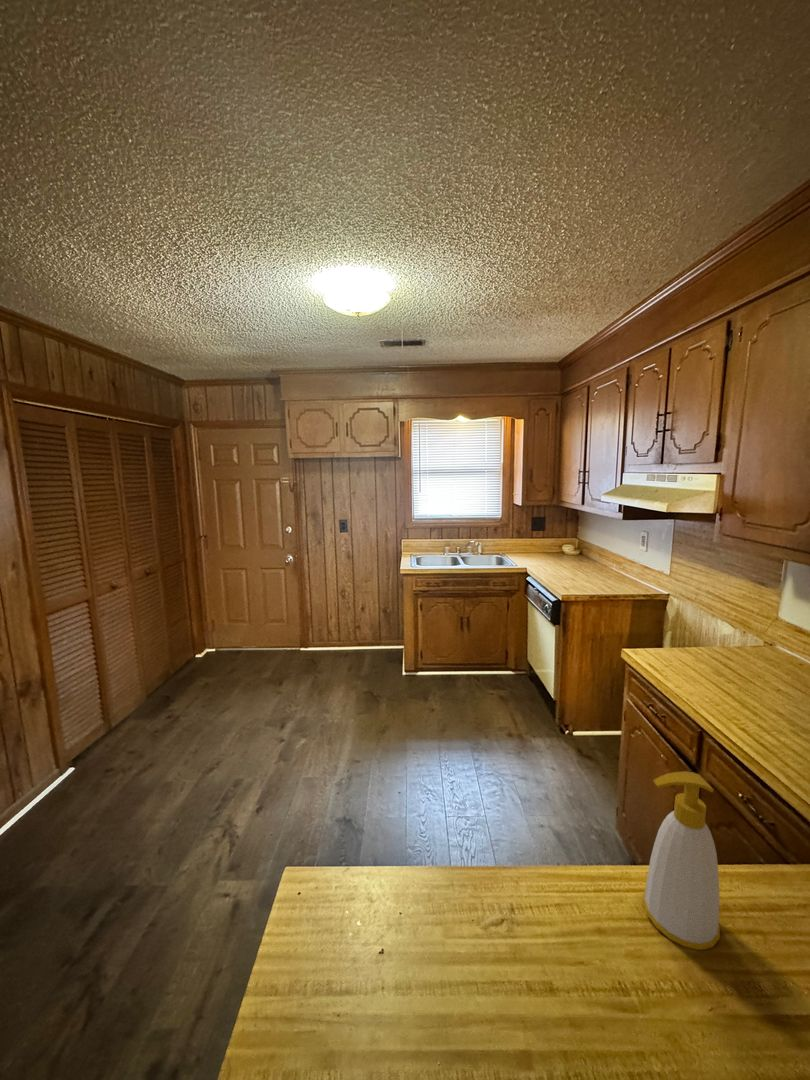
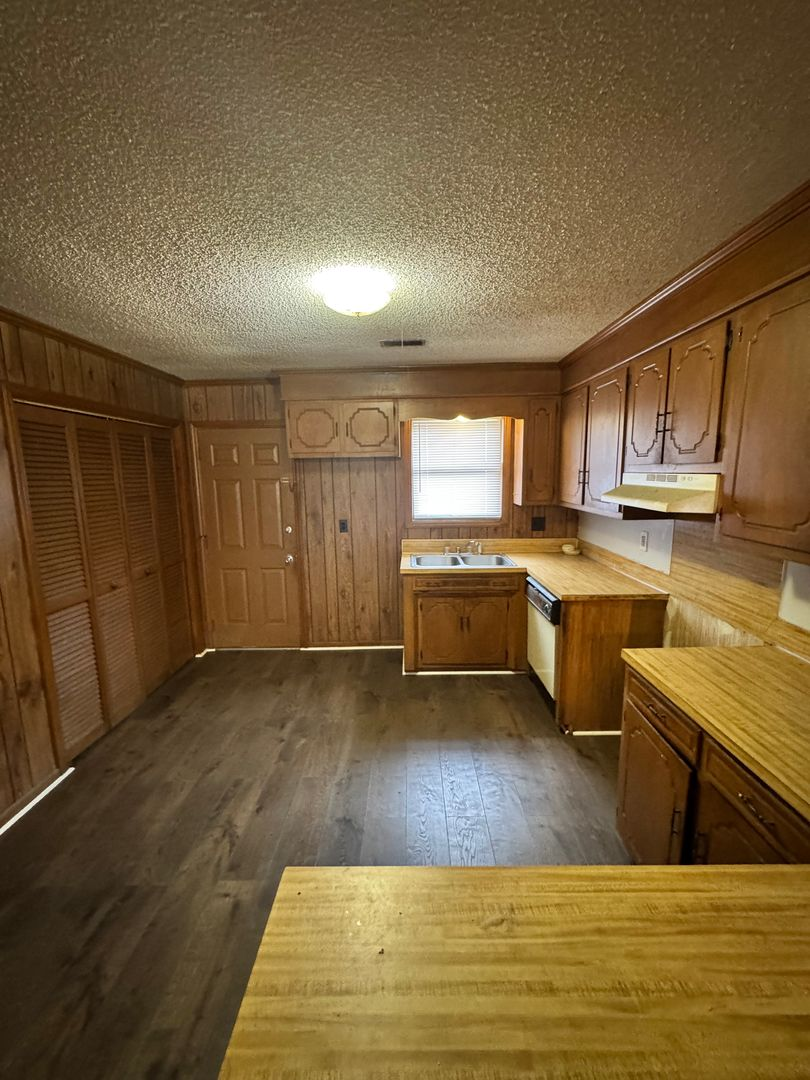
- soap bottle [641,770,721,951]
